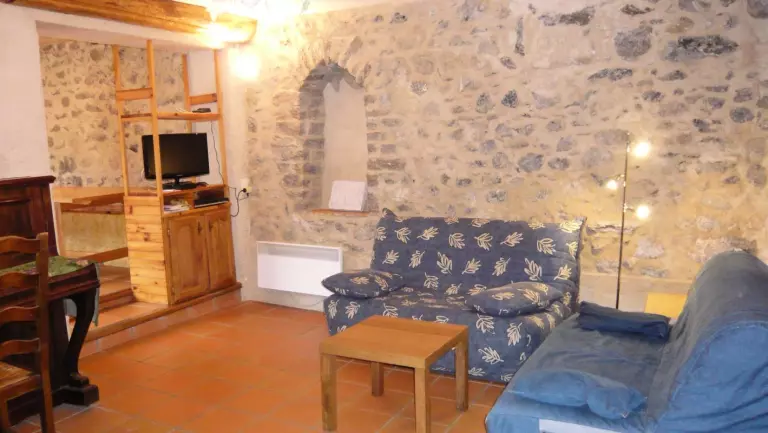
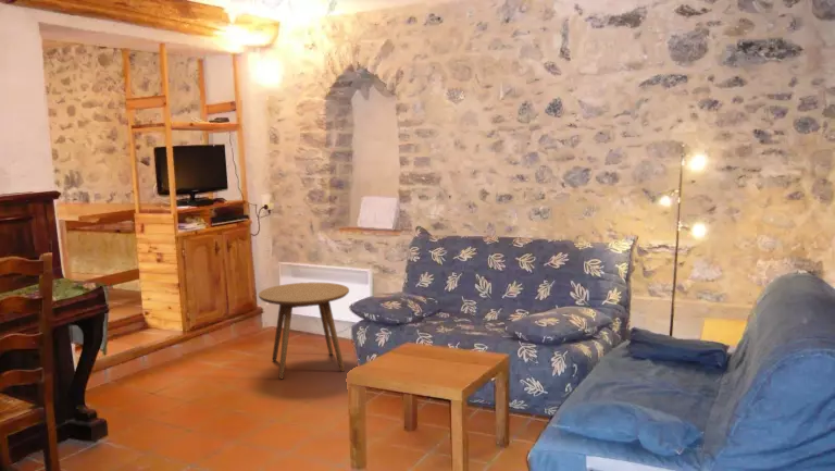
+ side table [258,282,350,380]
